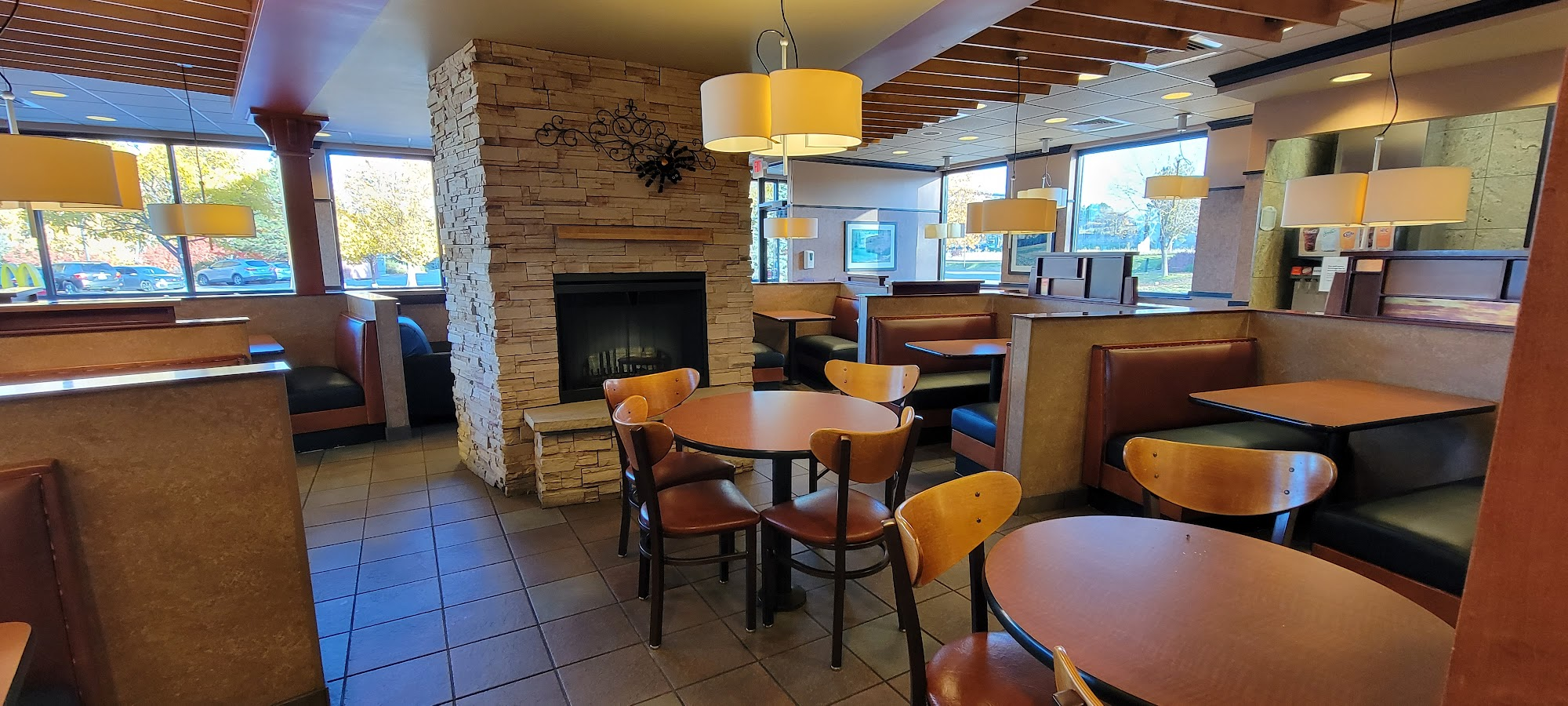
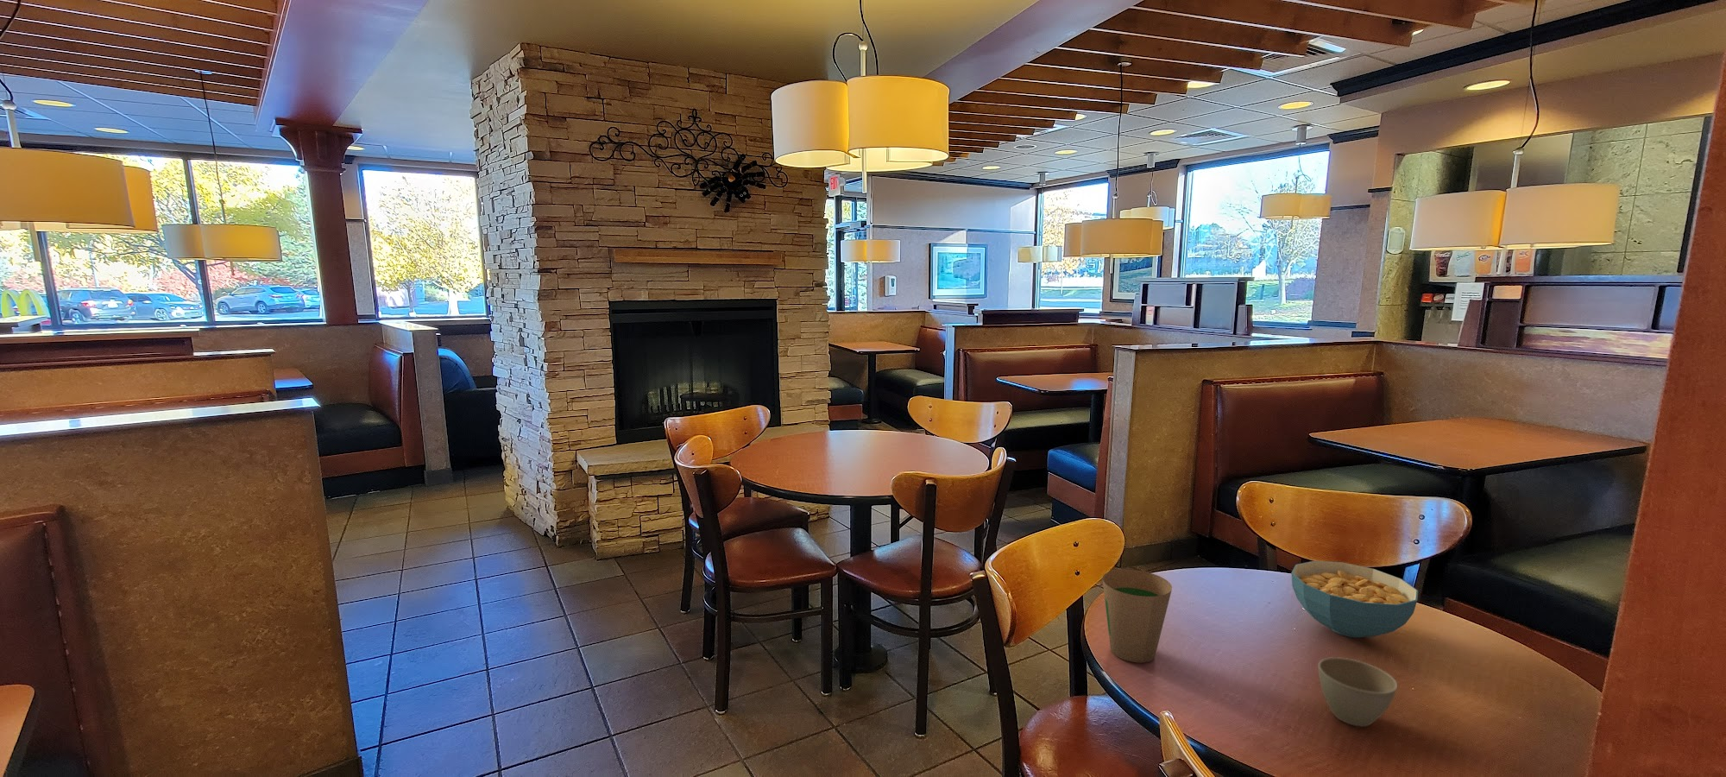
+ cereal bowl [1290,560,1419,638]
+ flower pot [1317,656,1398,727]
+ paper cup [1102,569,1172,663]
